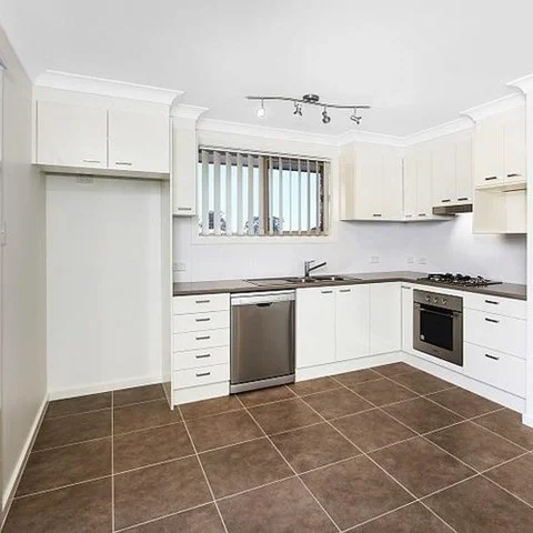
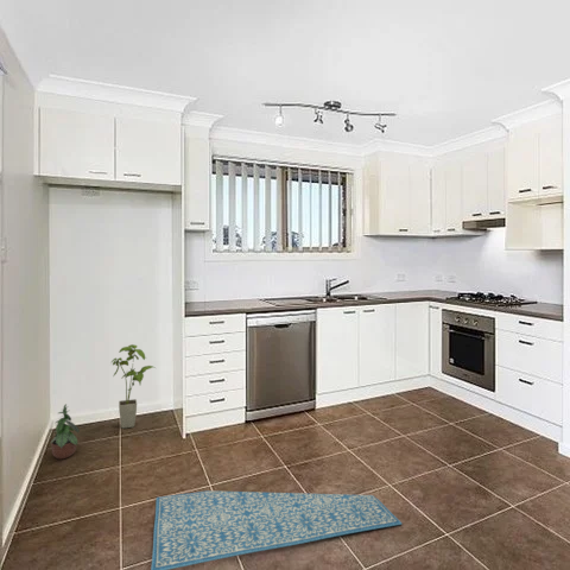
+ potted plant [50,403,81,460]
+ house plant [109,343,157,430]
+ rug [150,489,403,570]
